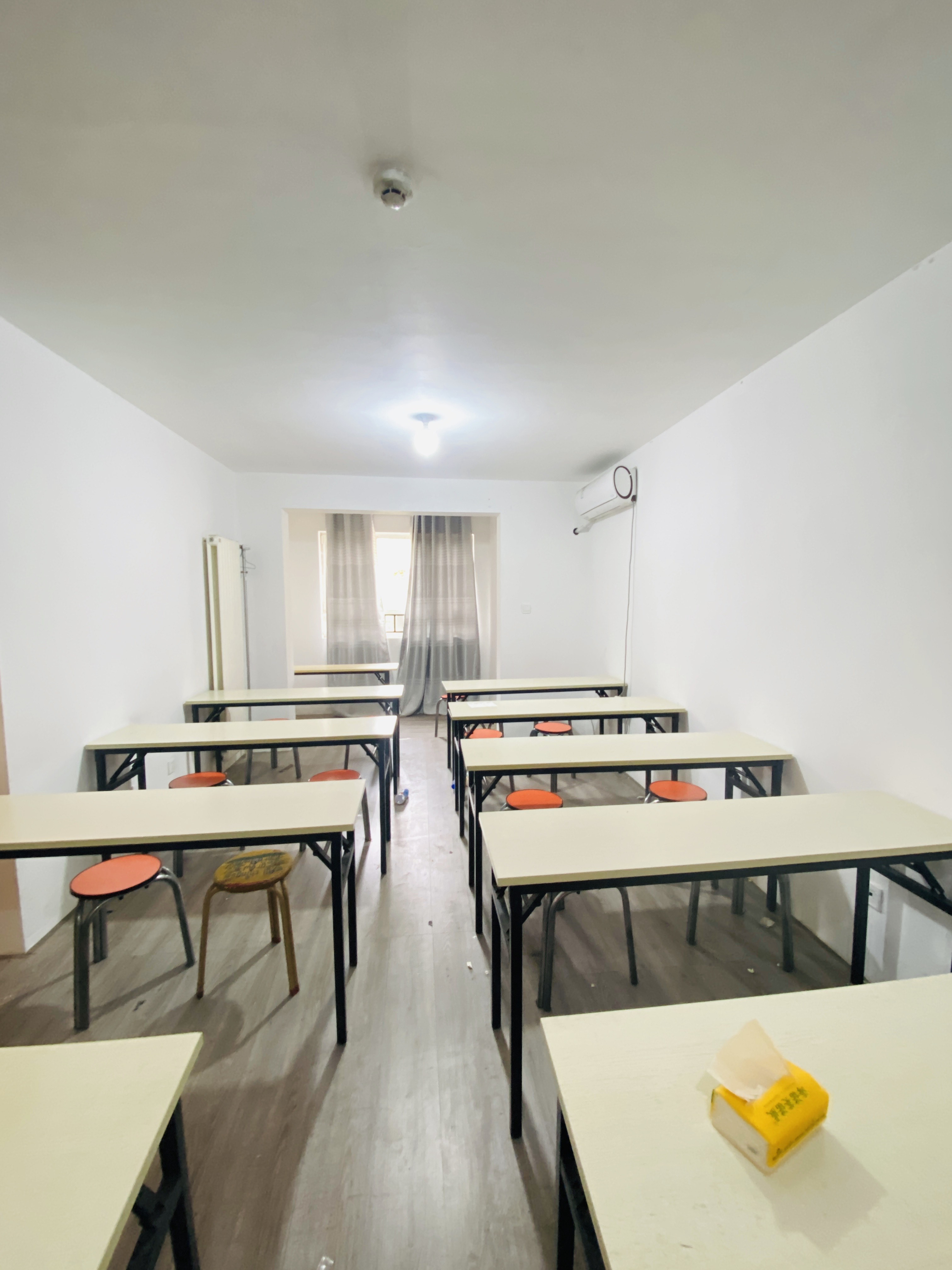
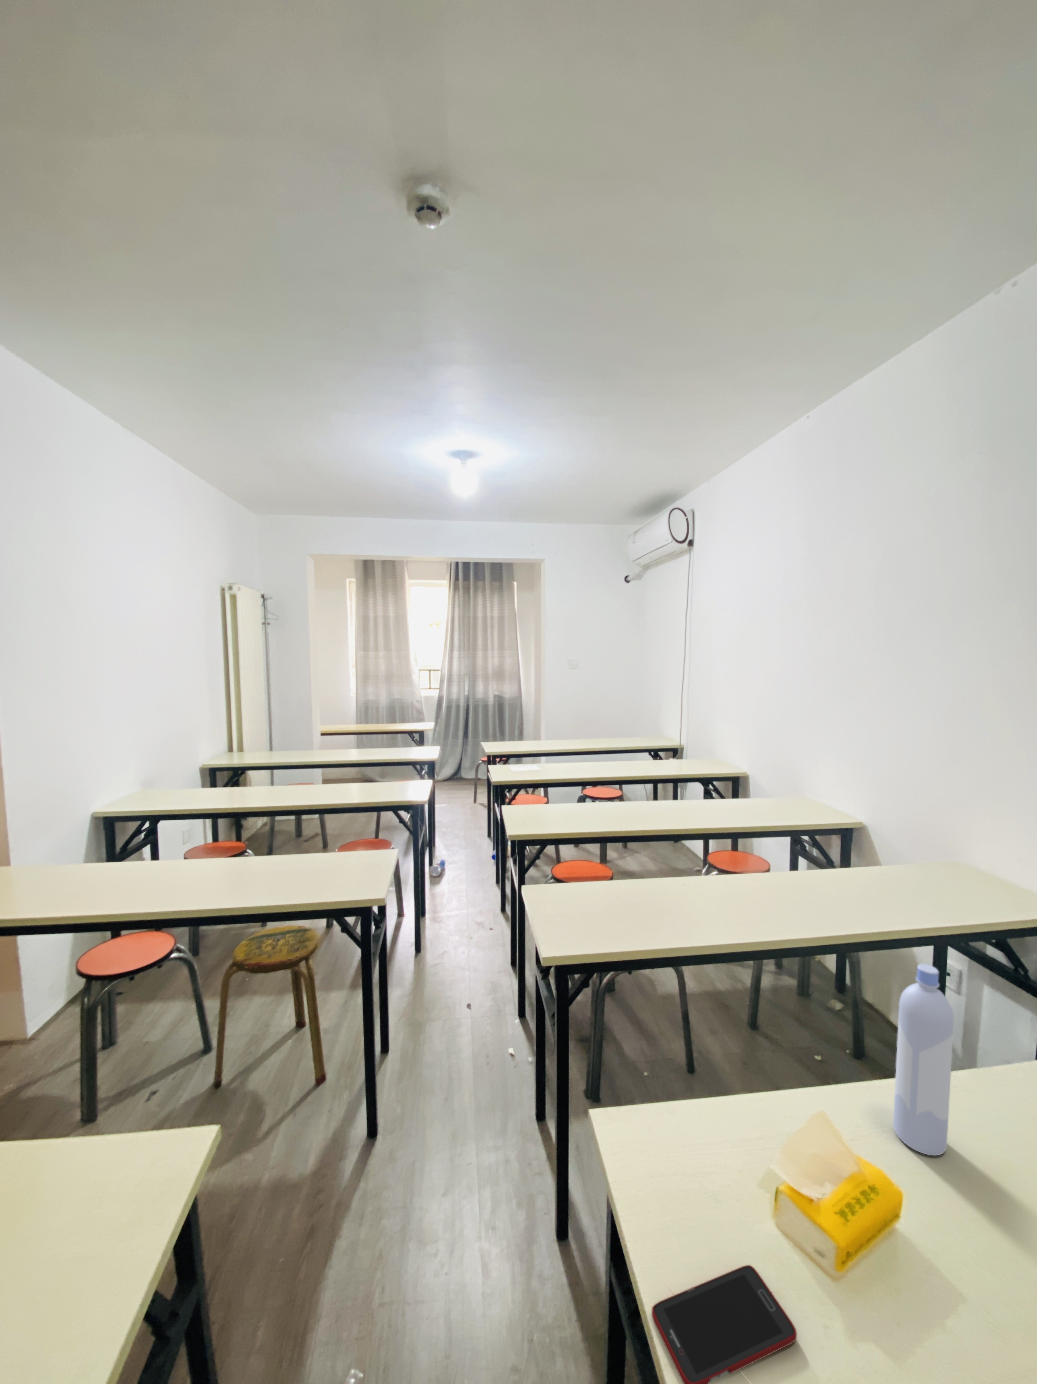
+ cell phone [651,1264,797,1384]
+ bottle [893,963,954,1156]
